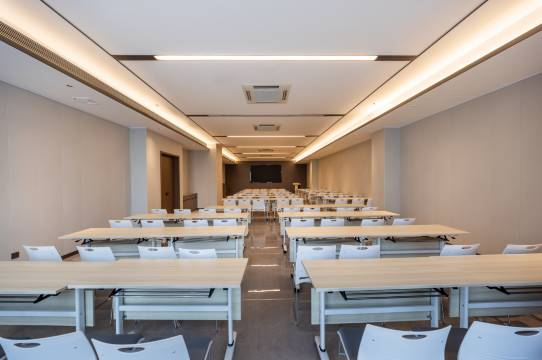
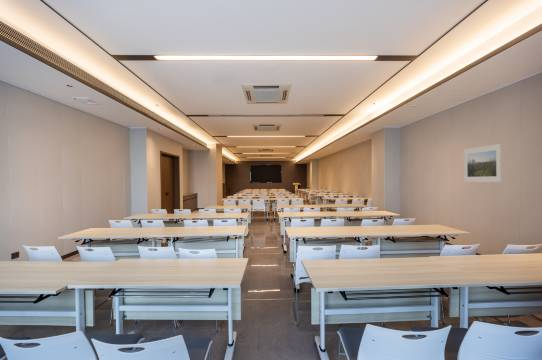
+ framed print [463,143,503,183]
